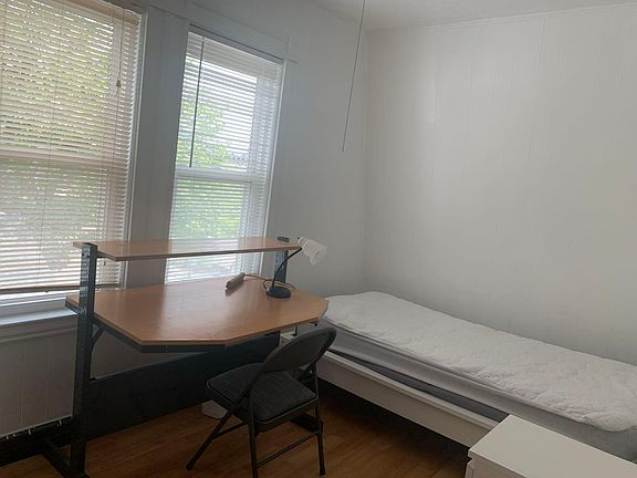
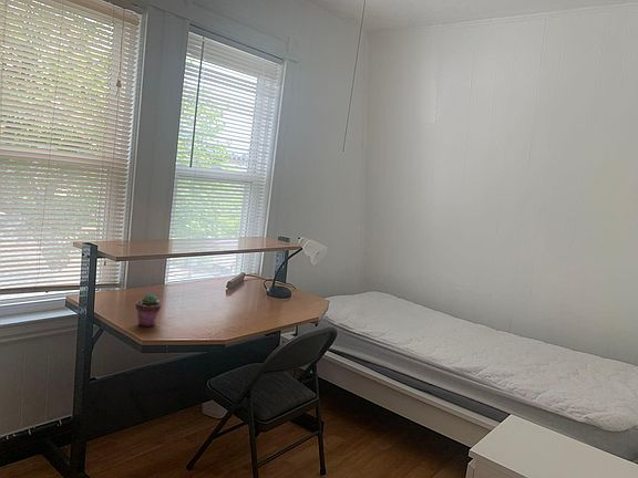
+ potted succulent [135,293,162,328]
